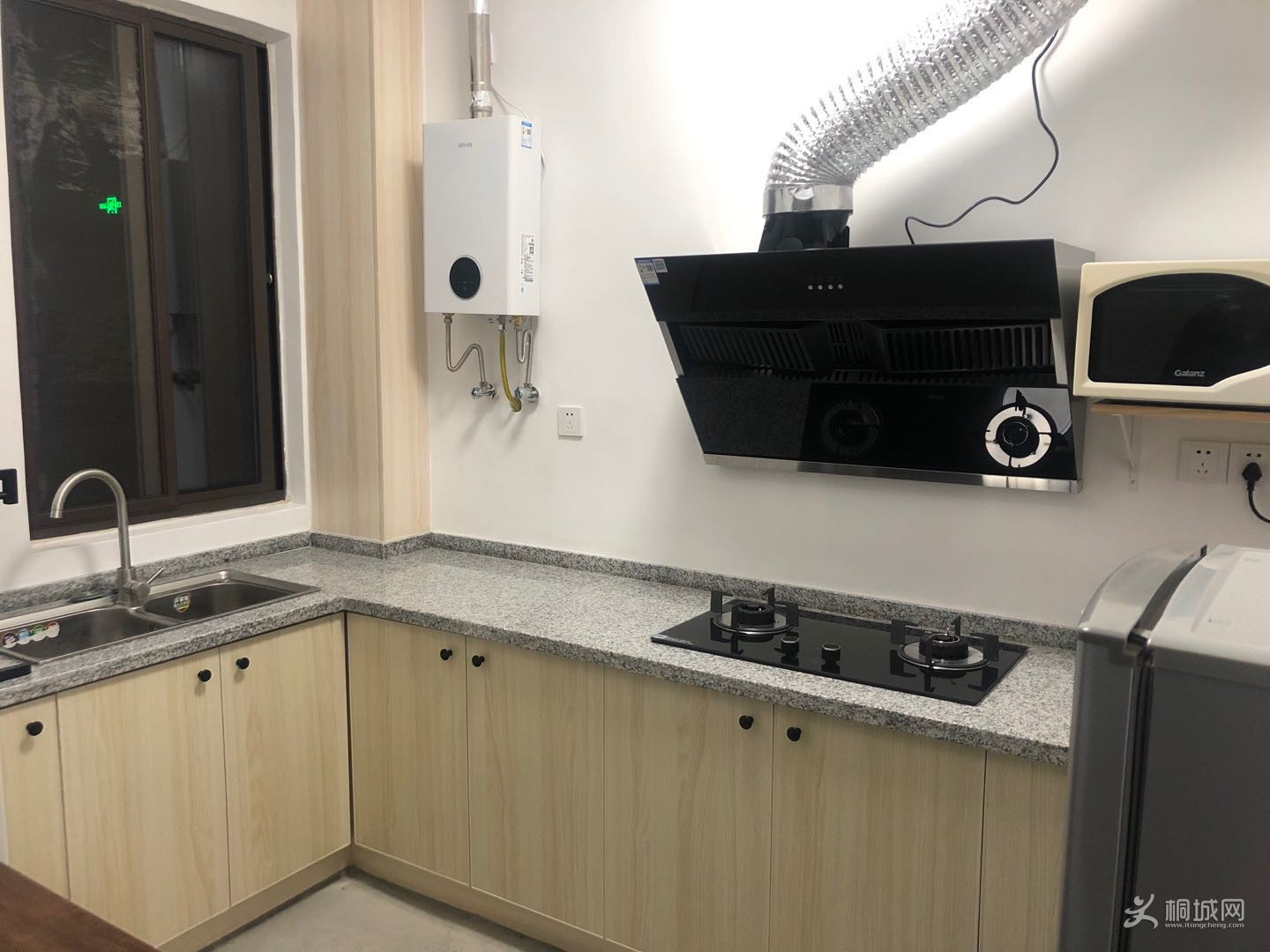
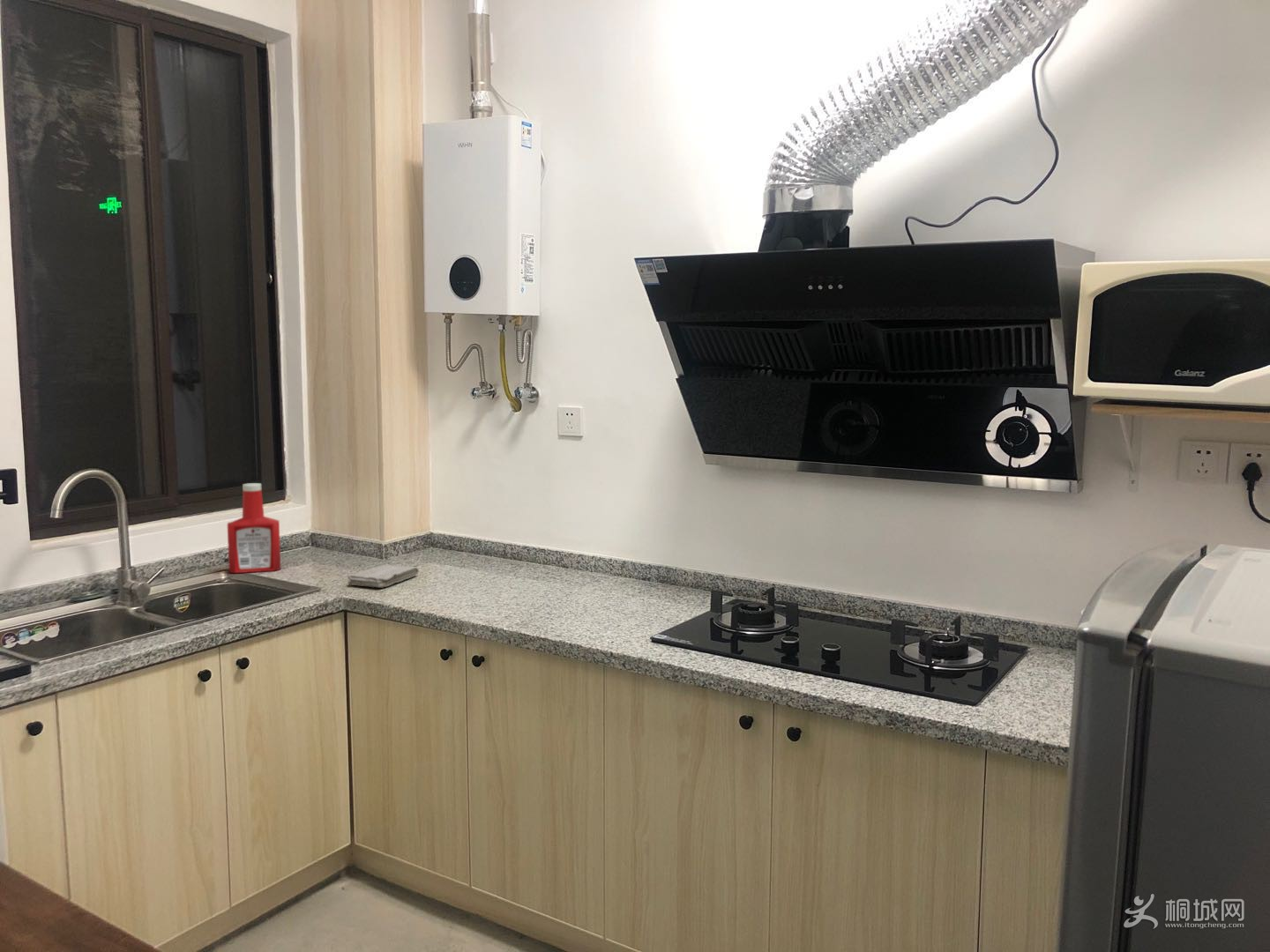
+ washcloth [347,564,420,588]
+ soap bottle [227,482,281,574]
